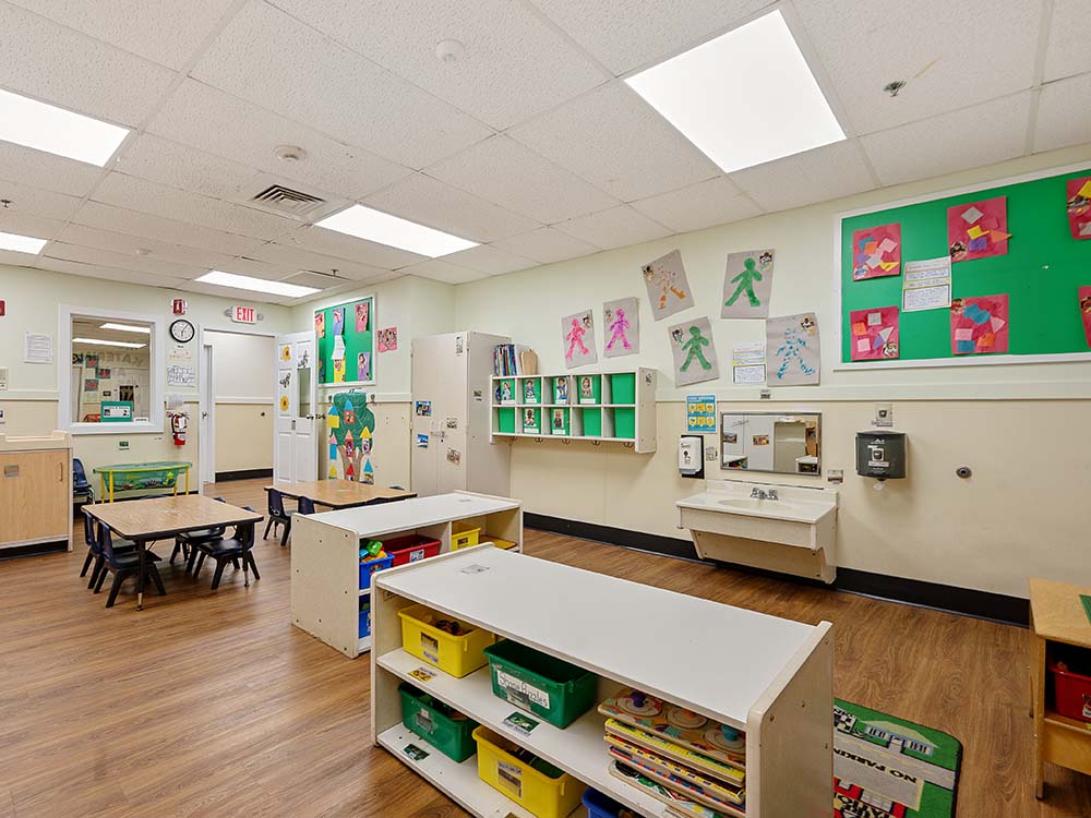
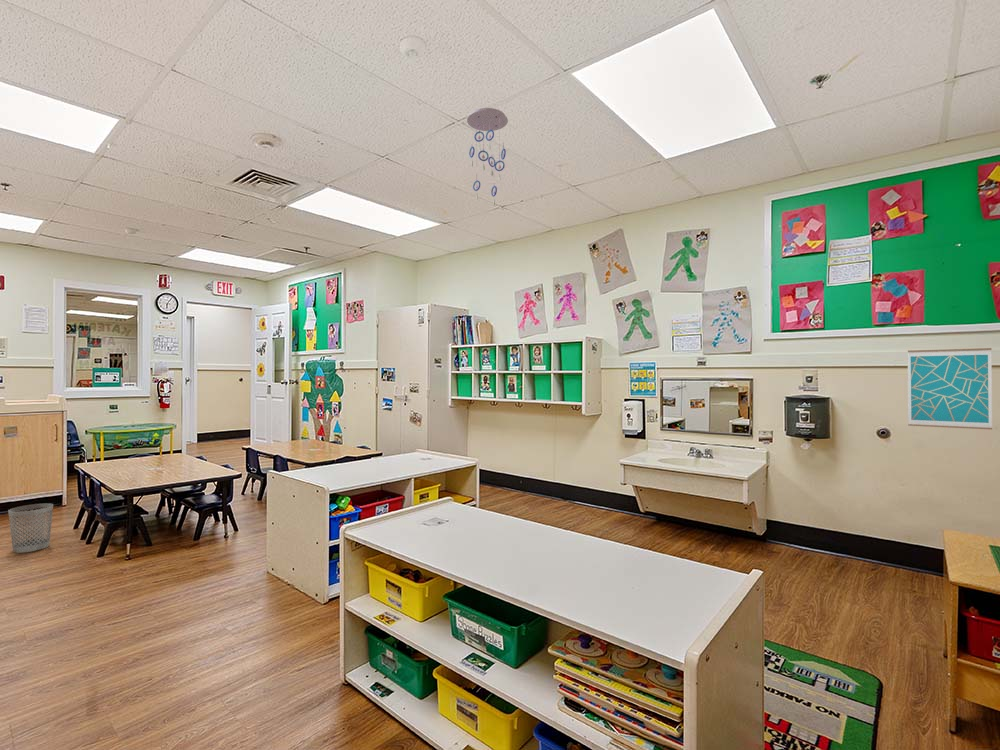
+ wastebasket [7,502,54,554]
+ wall art [907,347,993,431]
+ ceiling mobile [466,107,509,206]
